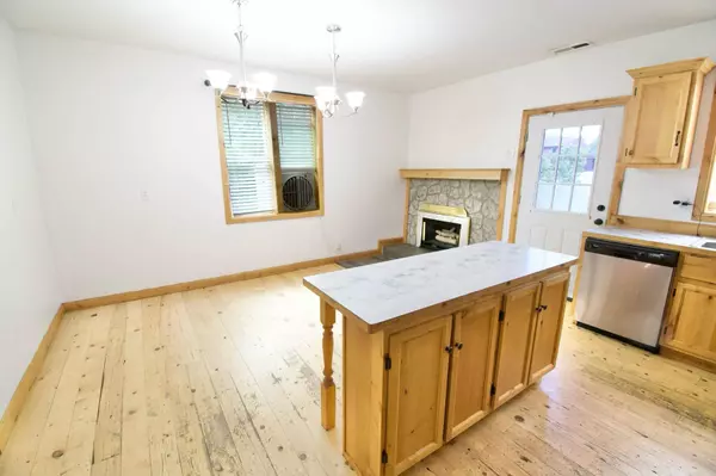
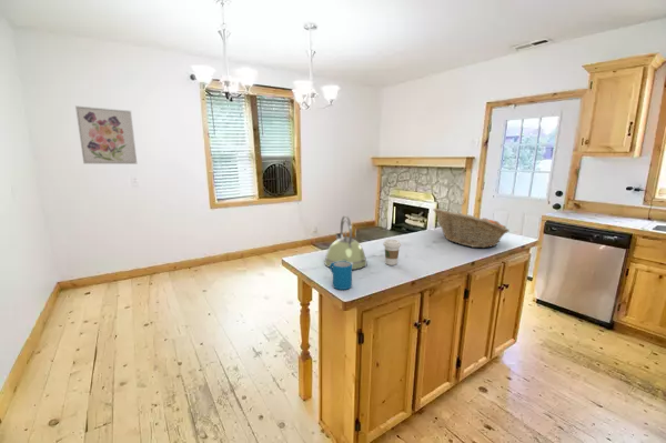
+ kettle [323,214,367,271]
+ wall art [74,104,138,165]
+ fruit basket [432,208,511,249]
+ mug [329,261,353,291]
+ coffee cup [382,239,402,266]
